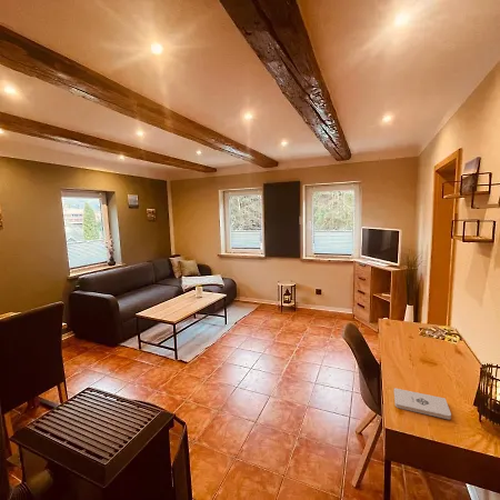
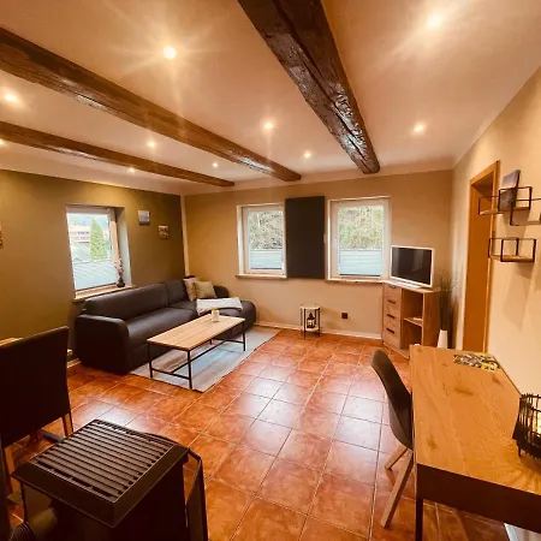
- notepad [393,387,452,420]
